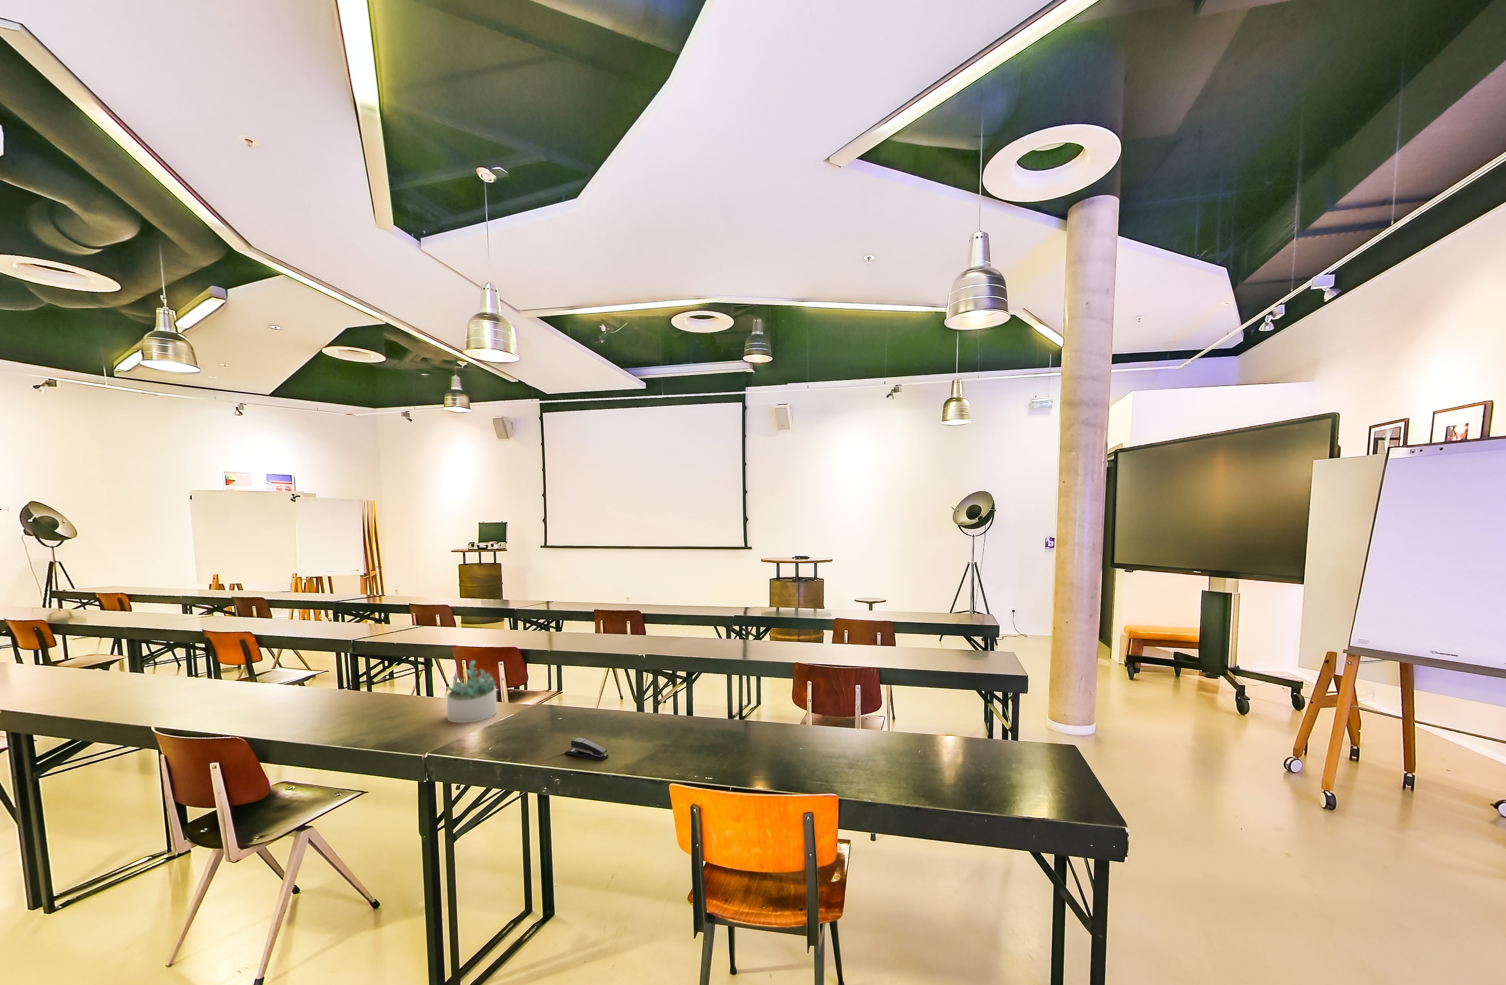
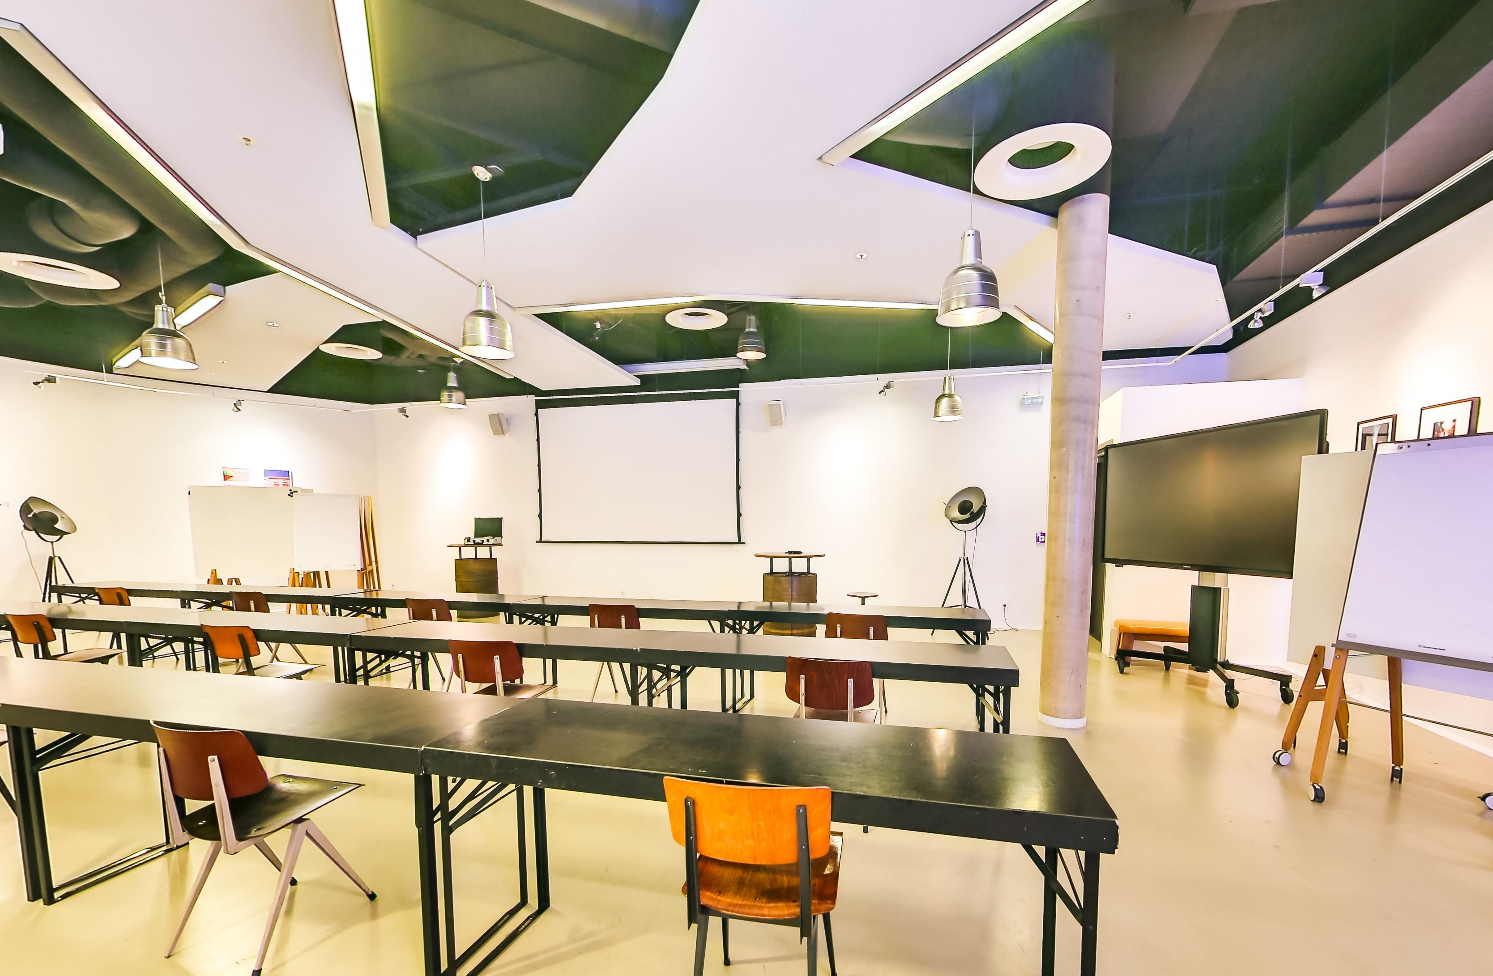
- succulent plant [445,660,498,723]
- stapler [565,737,609,762]
